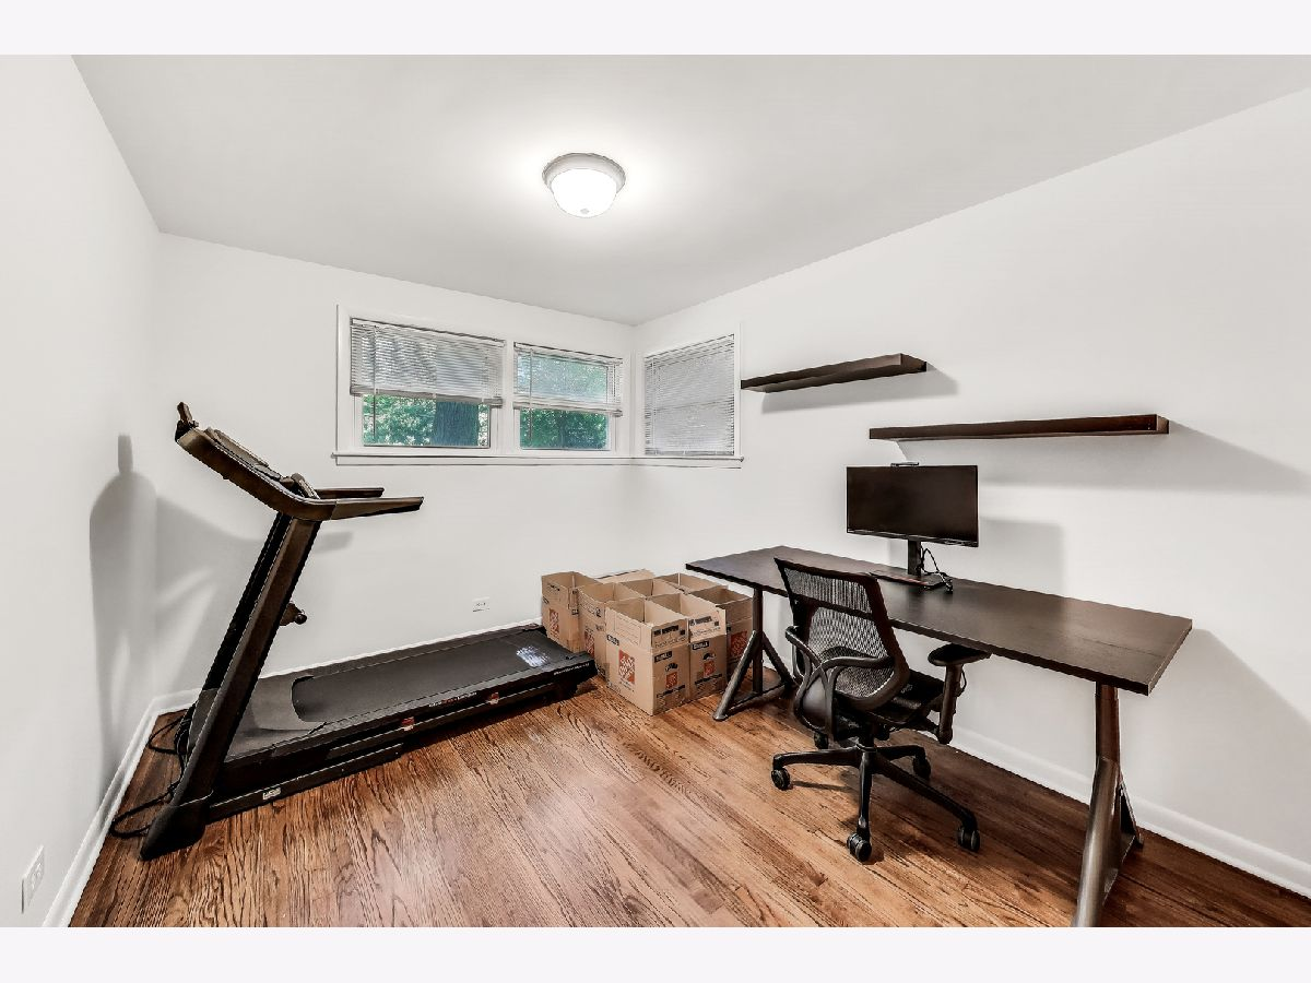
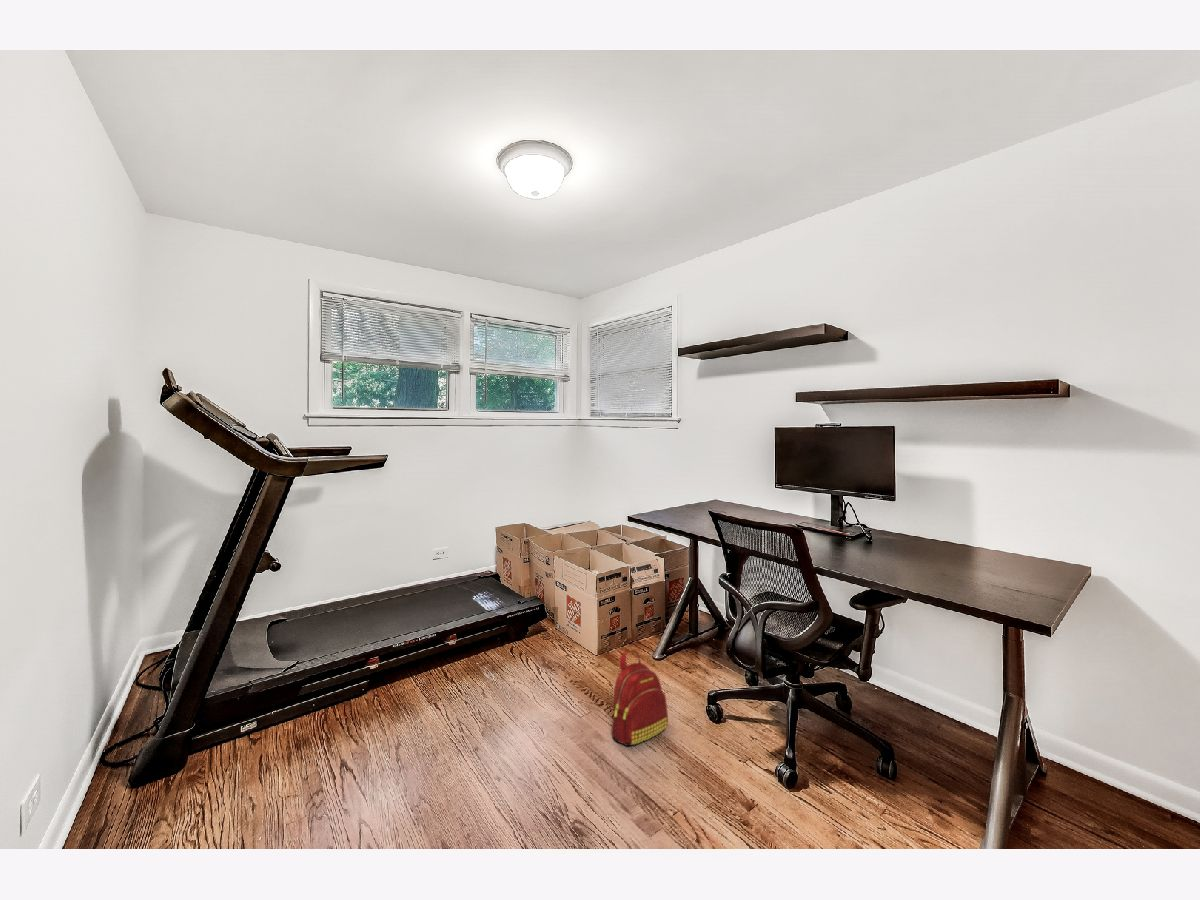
+ backpack [611,650,669,747]
